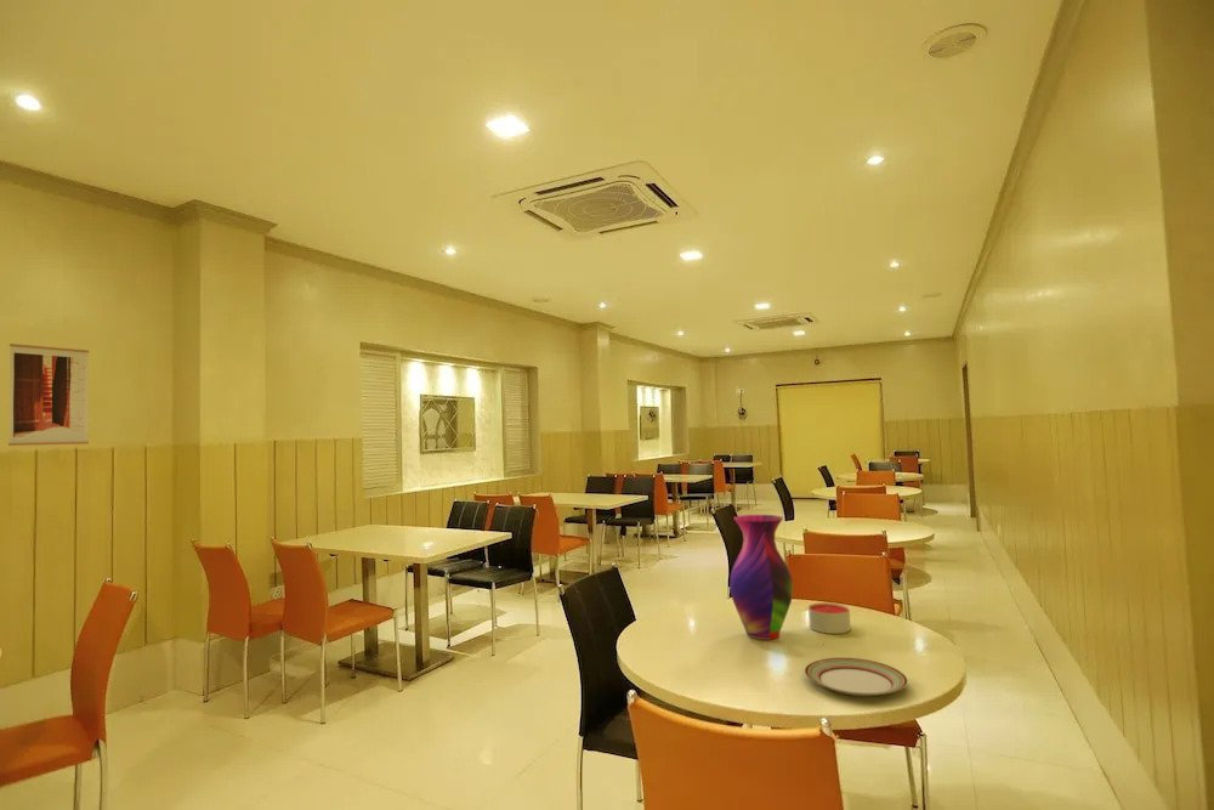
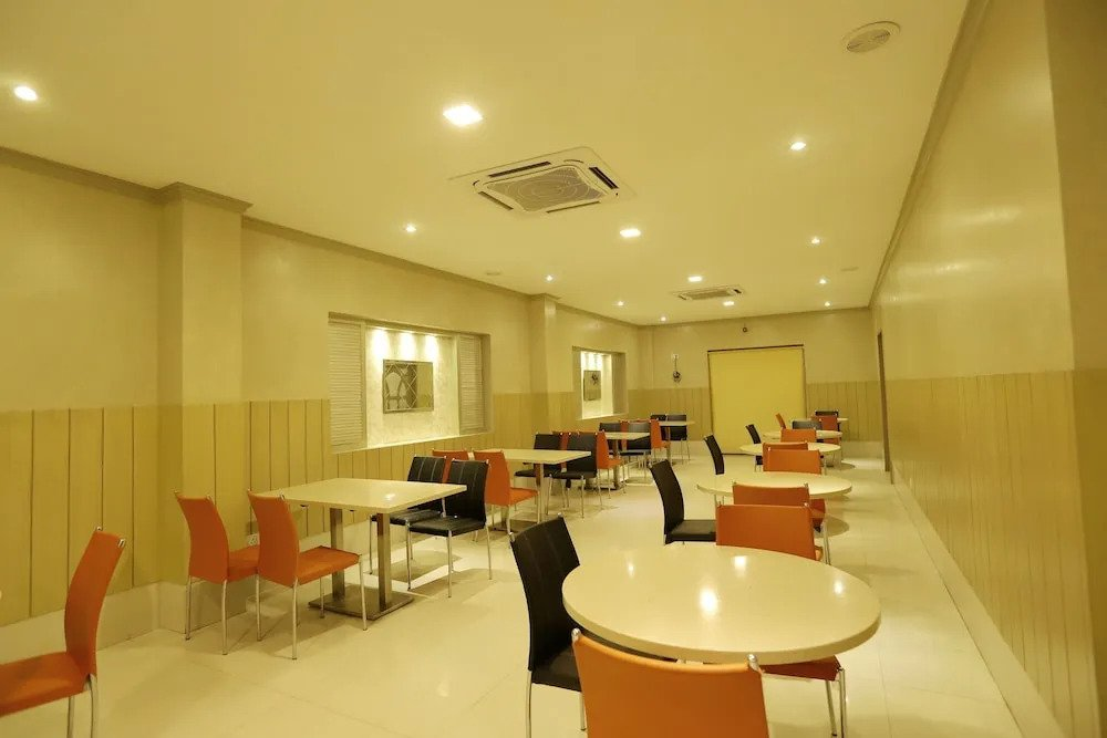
- candle [807,601,851,635]
- plate [804,657,909,697]
- vase [728,514,794,641]
- wall art [7,342,90,447]
